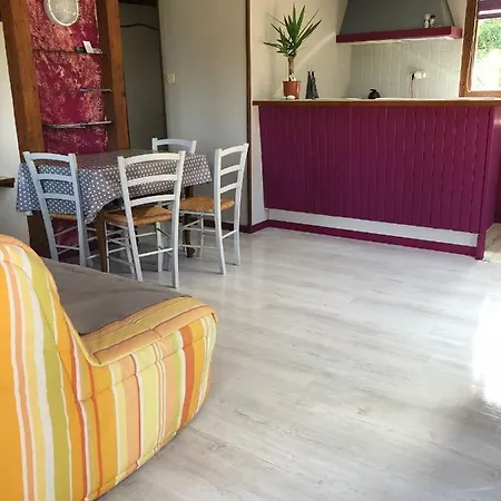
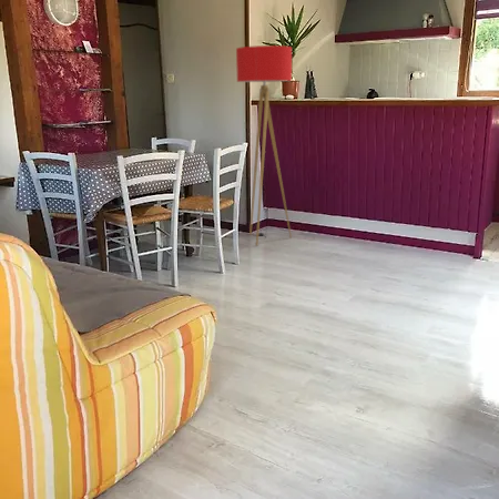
+ floor lamp [235,44,293,247]
